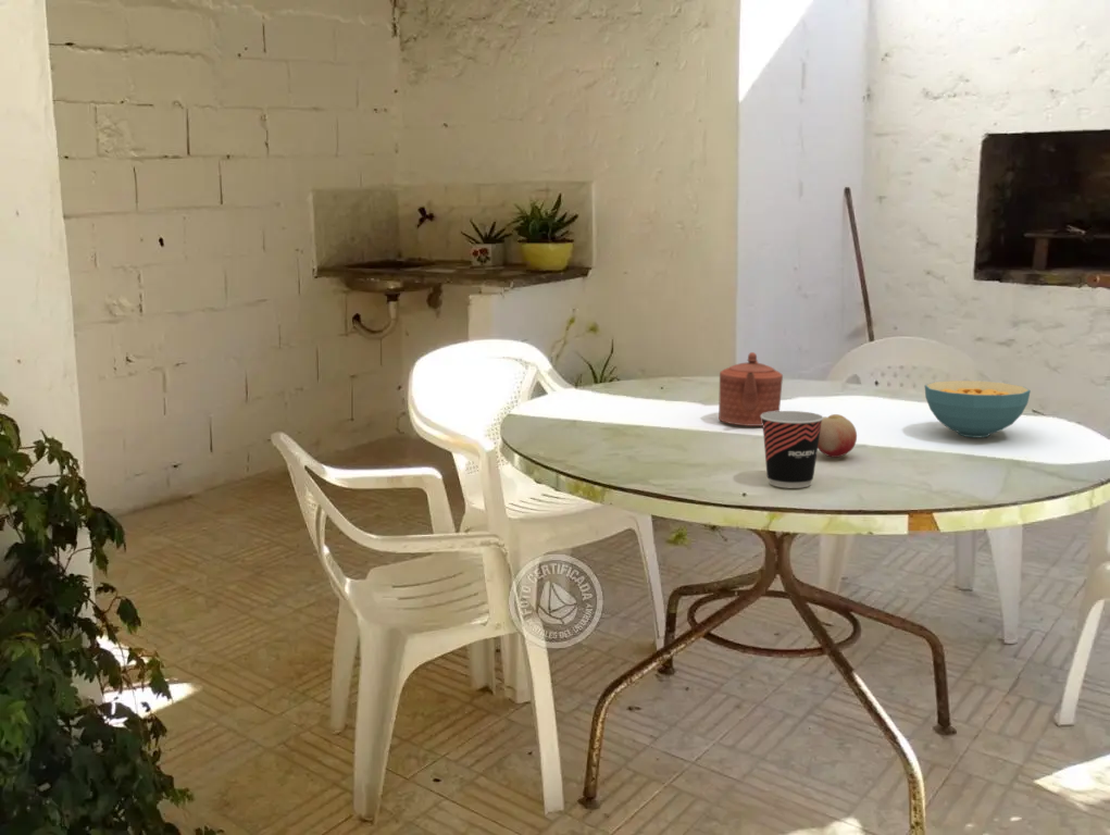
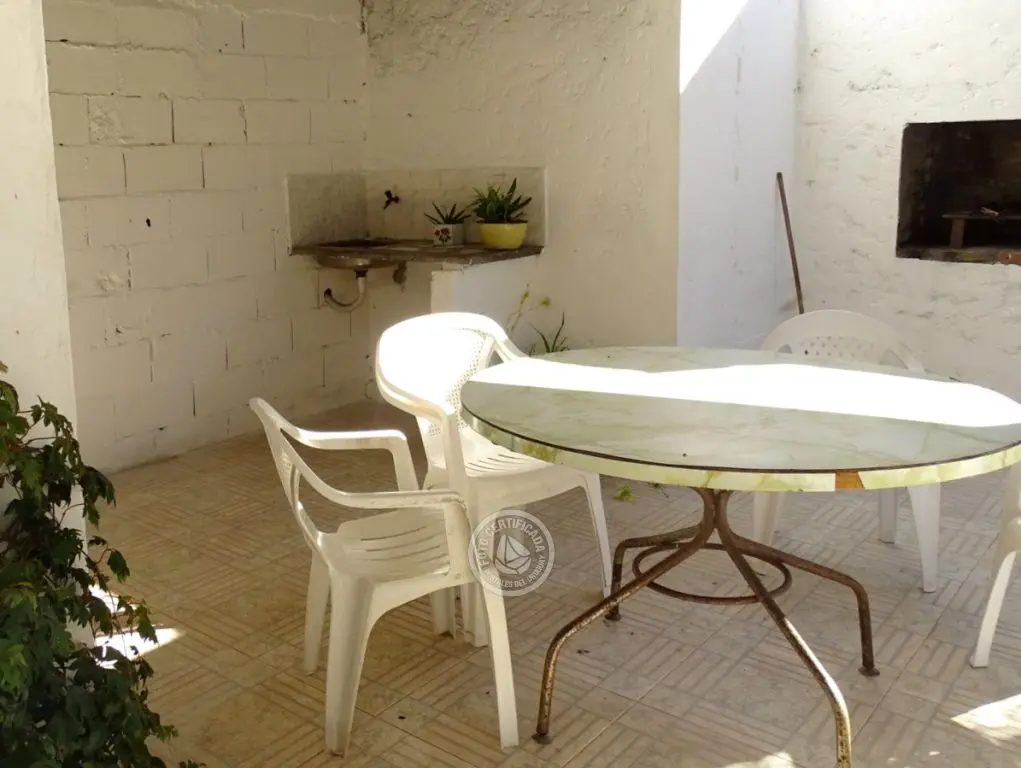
- fruit [818,413,858,459]
- teapot [718,351,784,427]
- cereal bowl [924,379,1032,438]
- cup [761,410,824,489]
